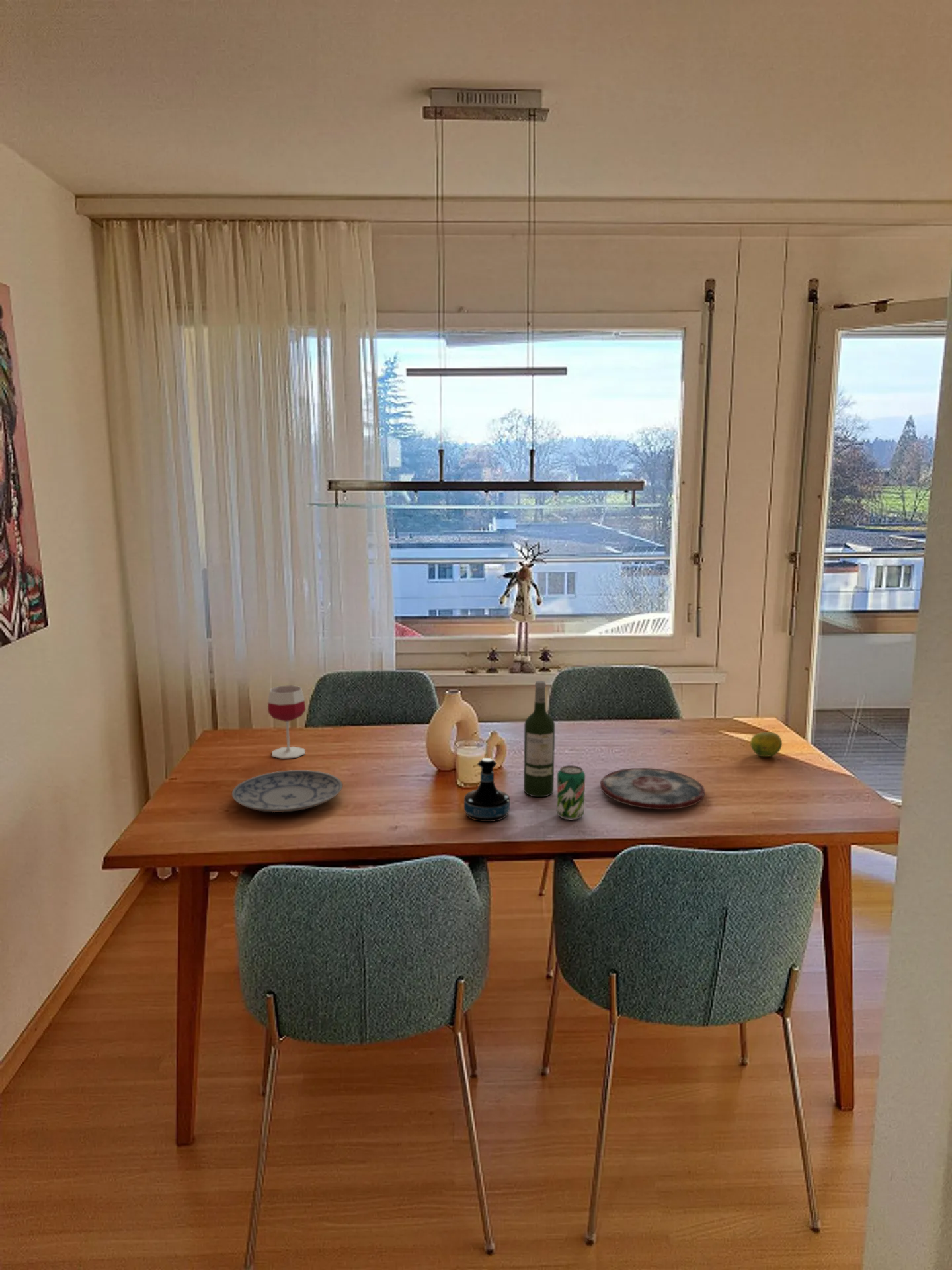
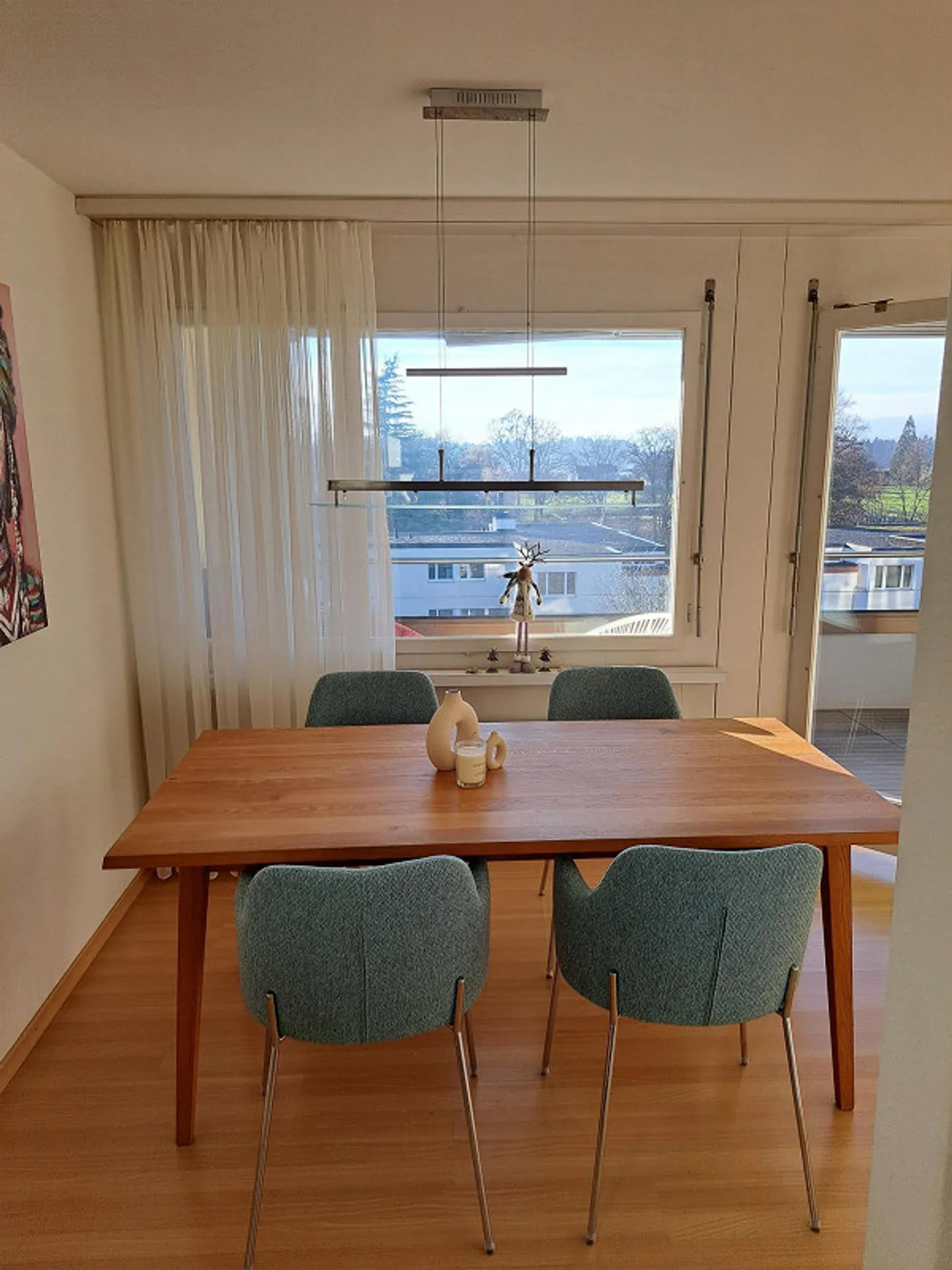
- wineglass [267,685,306,759]
- fruit [750,731,783,757]
- tequila bottle [463,757,510,822]
- plate [600,767,706,810]
- wine bottle [523,680,555,798]
- plate [231,769,343,813]
- beverage can [556,765,586,821]
